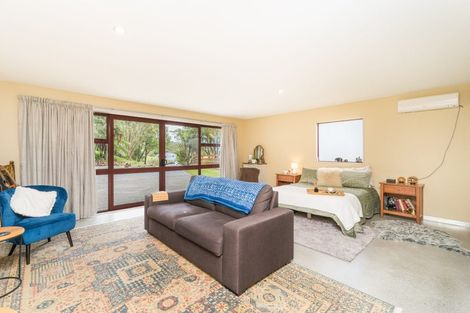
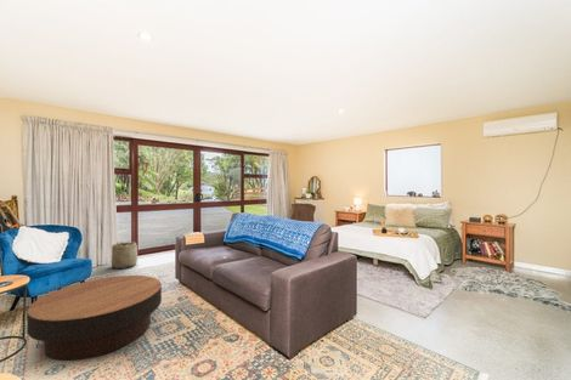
+ basket [111,239,138,270]
+ coffee table [26,274,163,362]
